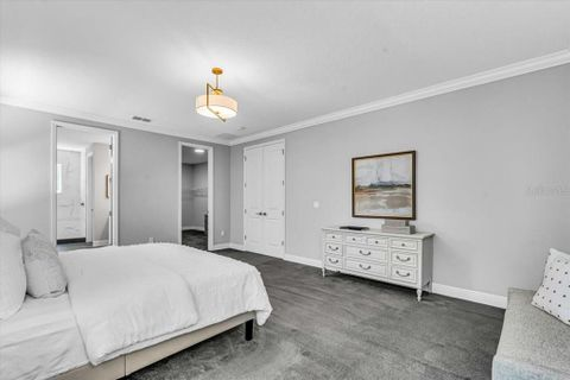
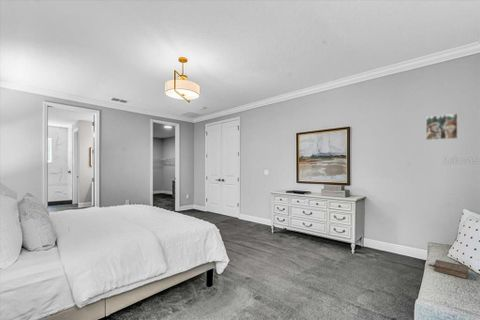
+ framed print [425,112,459,141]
+ book [428,259,469,280]
